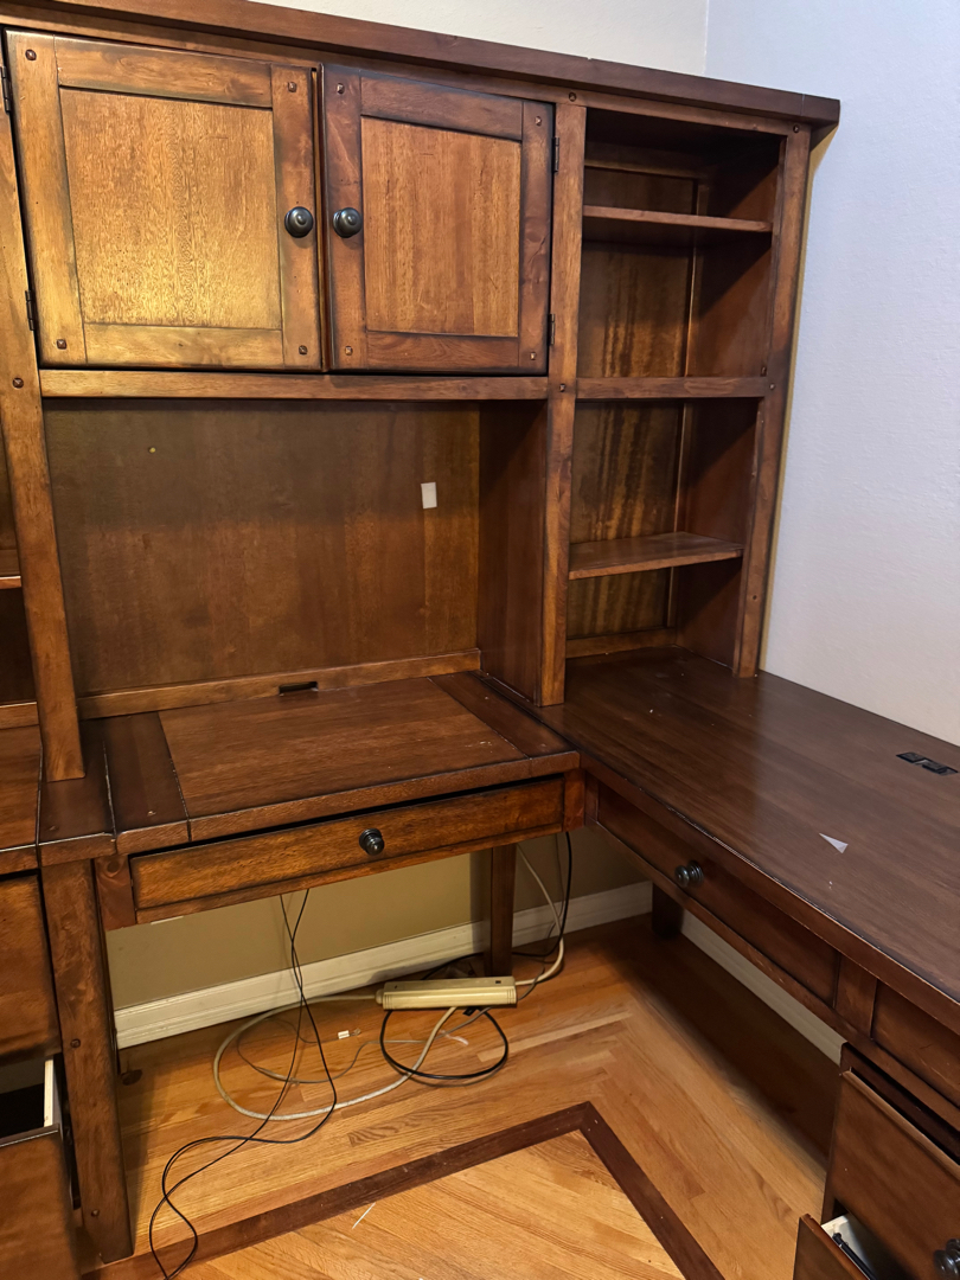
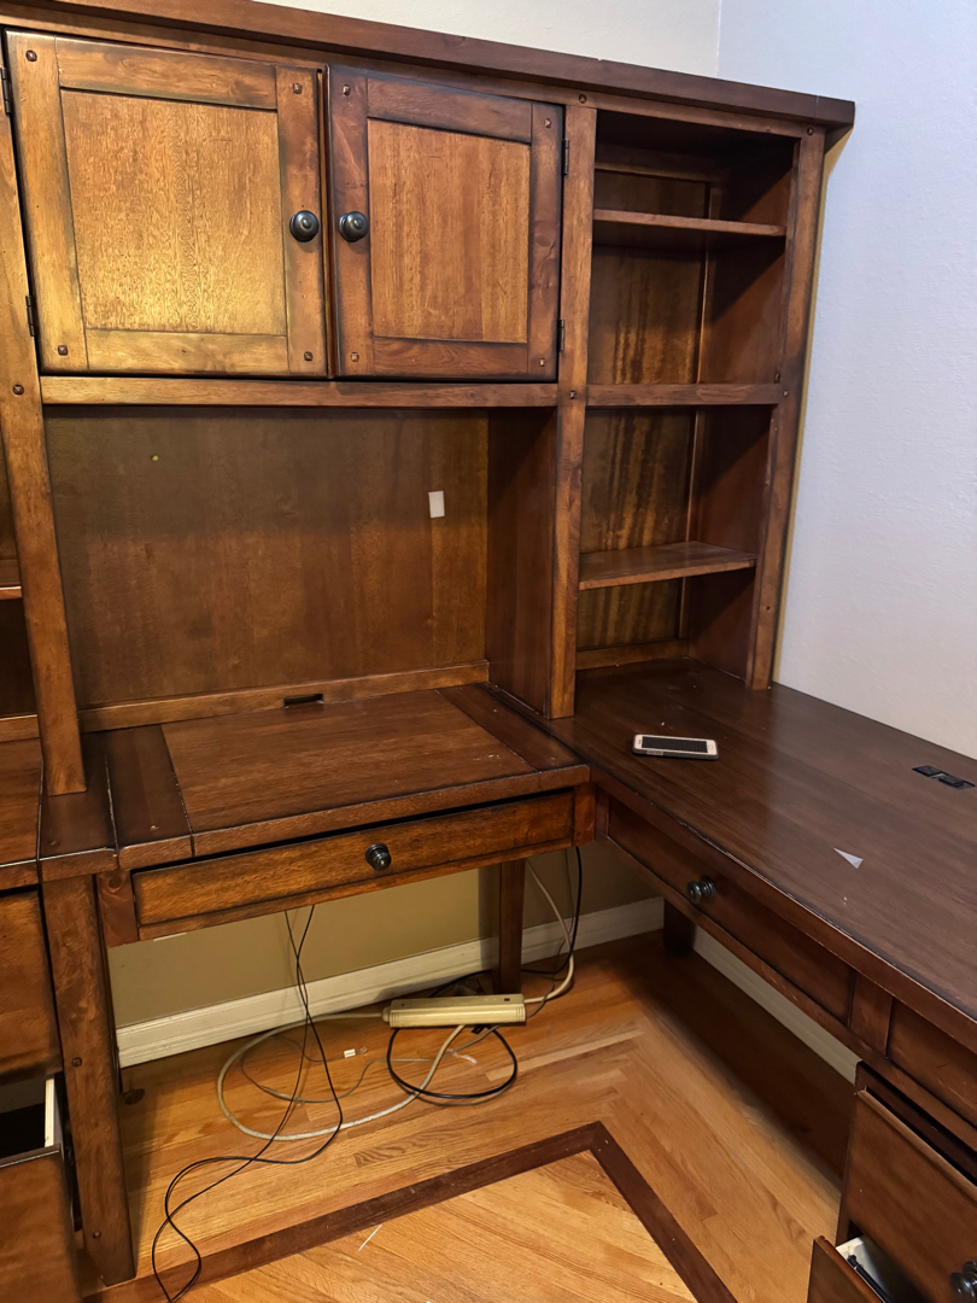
+ cell phone [632,734,720,760]
